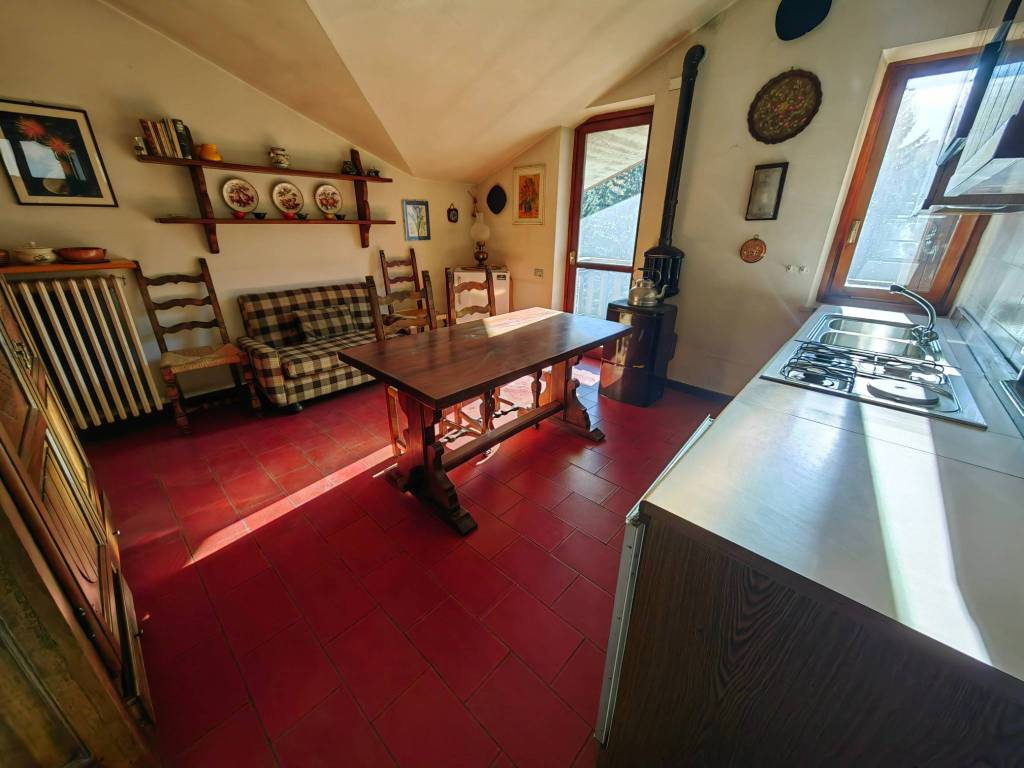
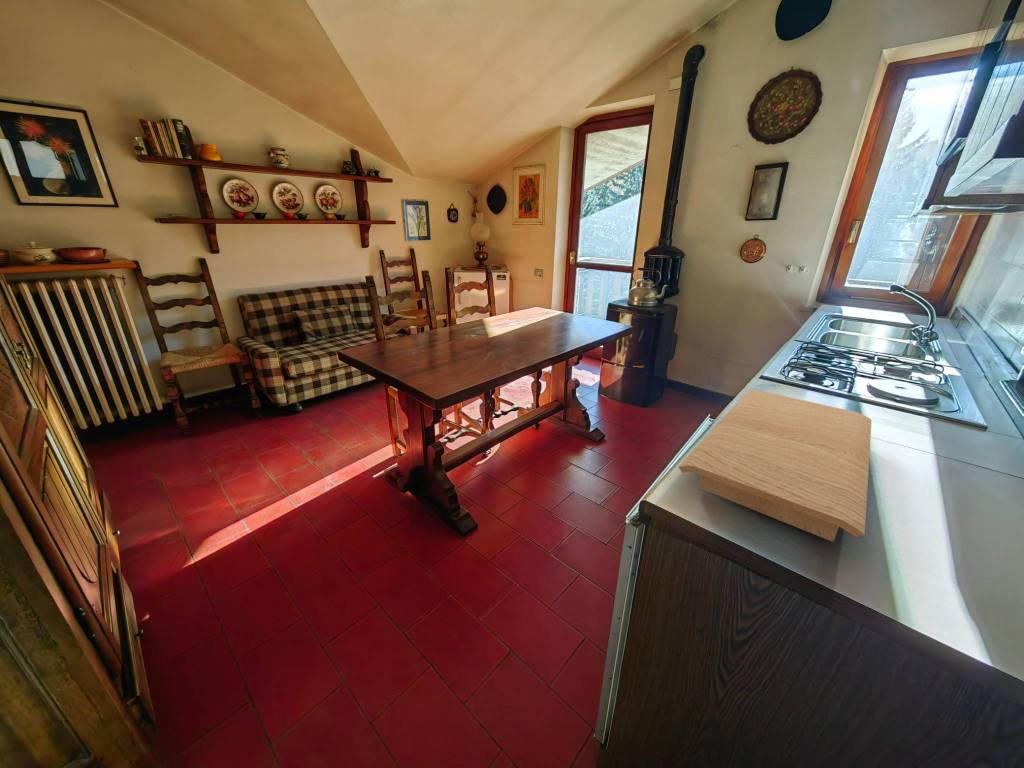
+ cutting board [677,389,873,543]
